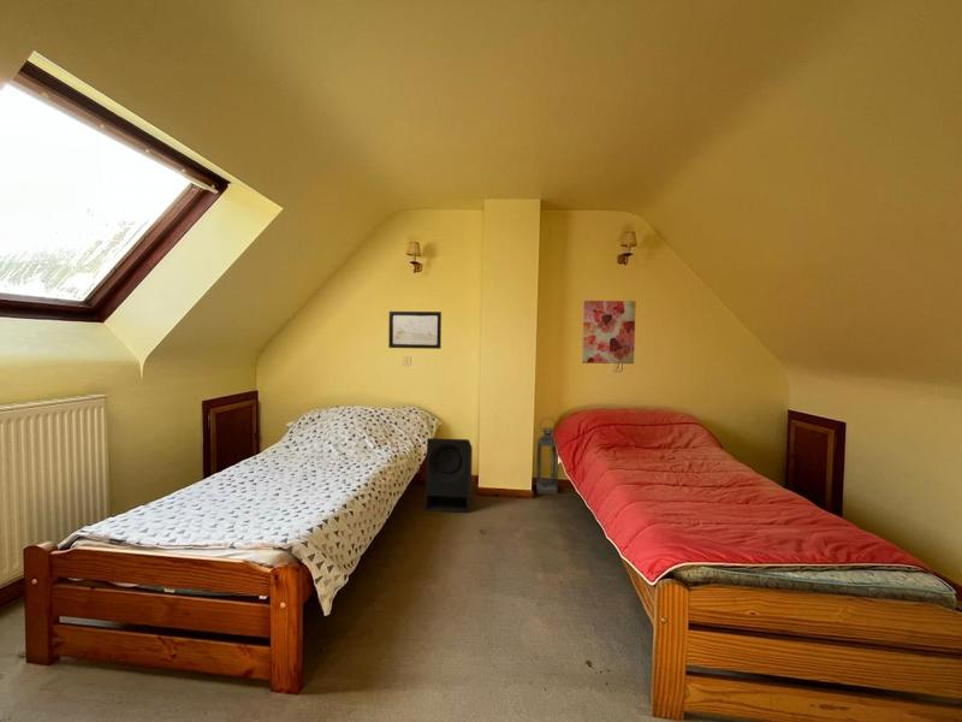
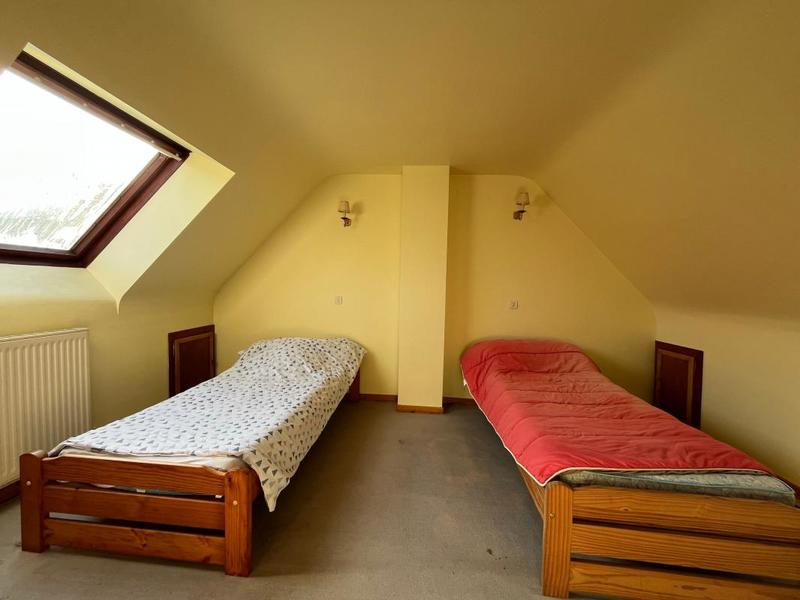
- lantern [535,416,559,496]
- speaker [423,437,474,514]
- wall art [581,300,637,365]
- wall art [387,310,443,350]
